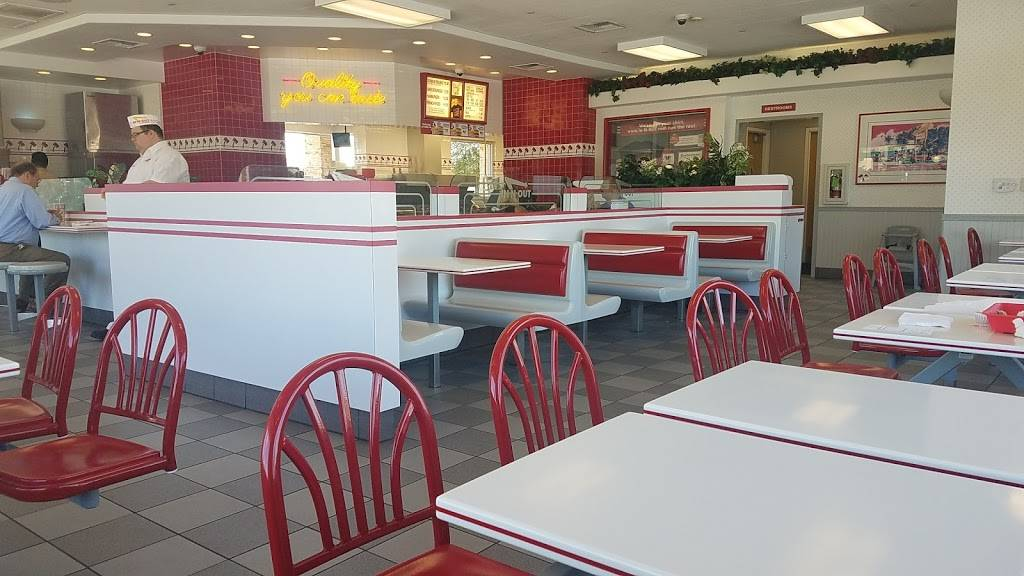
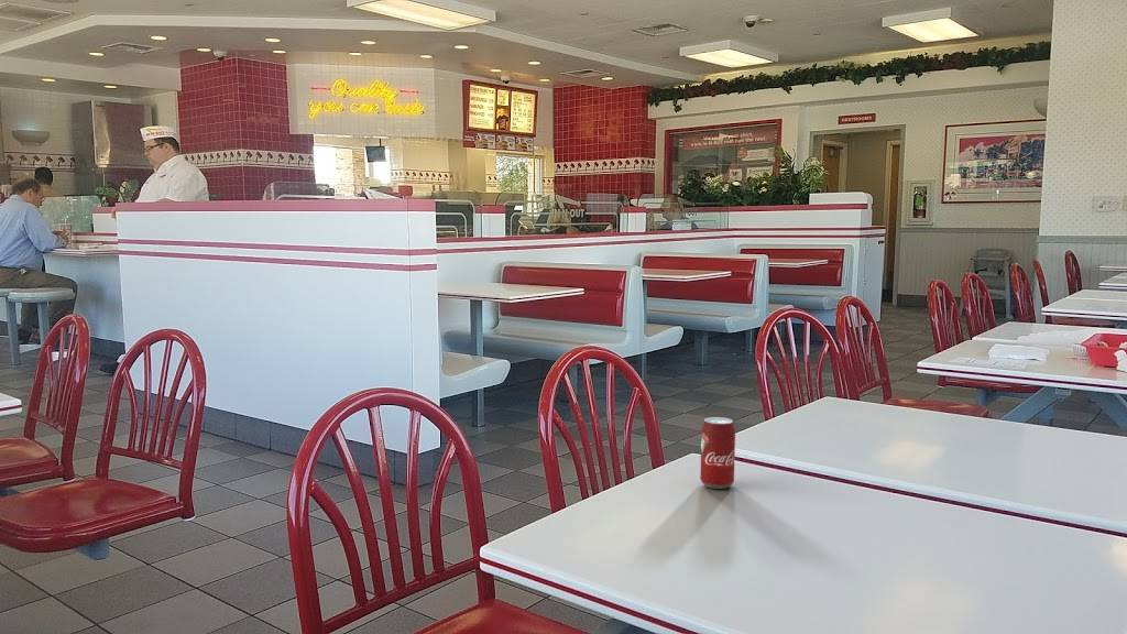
+ soda can [699,416,736,490]
